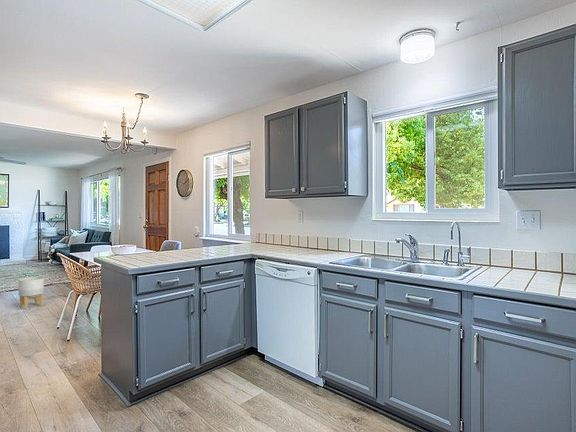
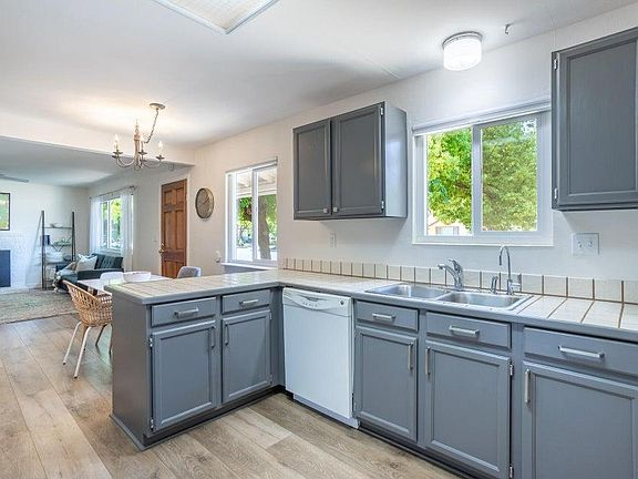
- planter [17,276,45,310]
